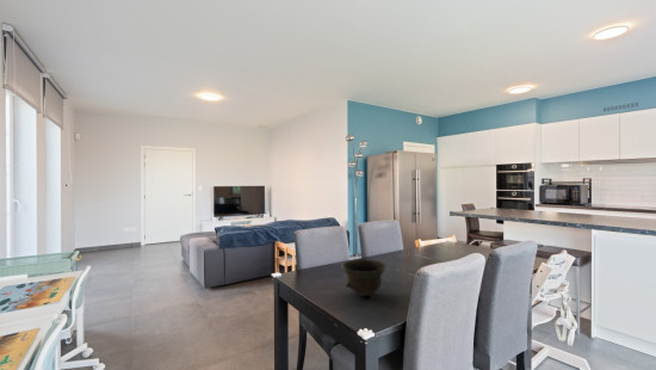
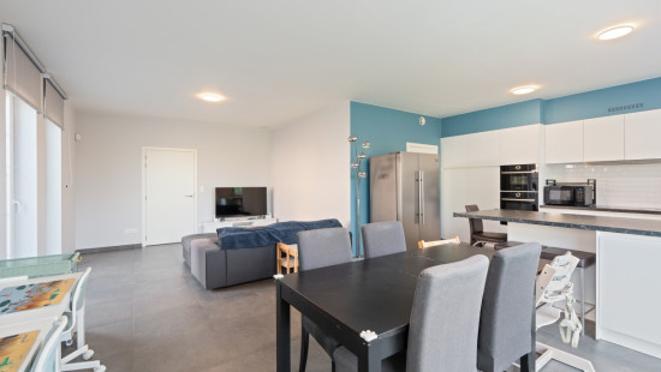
- bowl [340,258,388,297]
